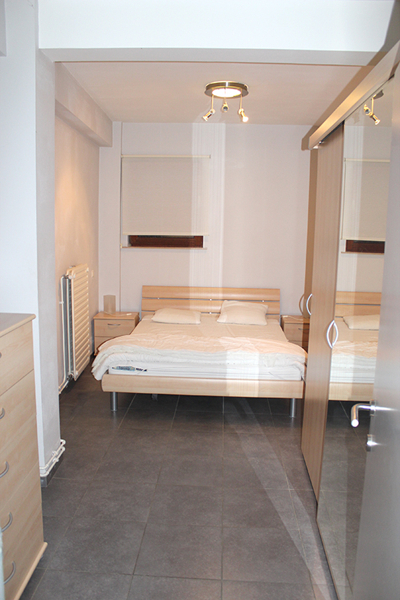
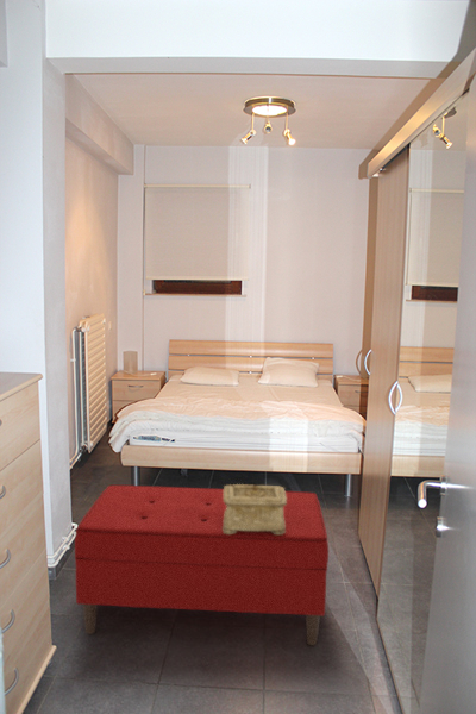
+ decorative box [223,483,287,534]
+ bench [74,484,330,646]
